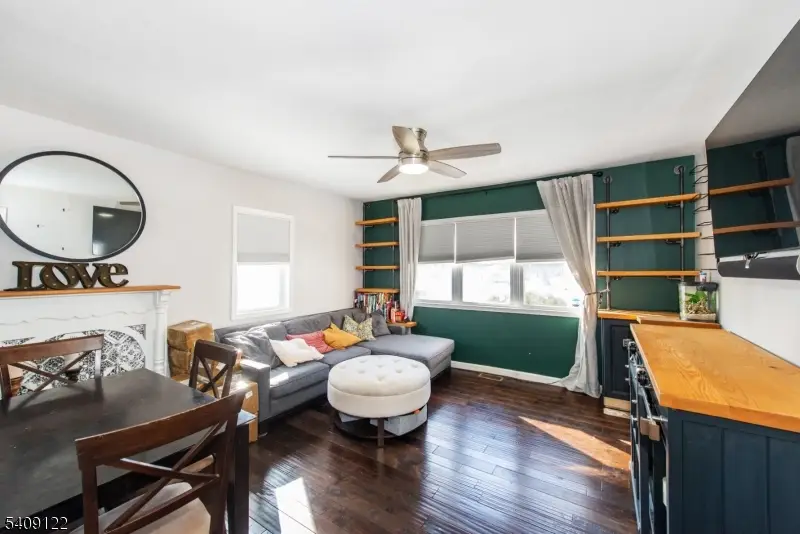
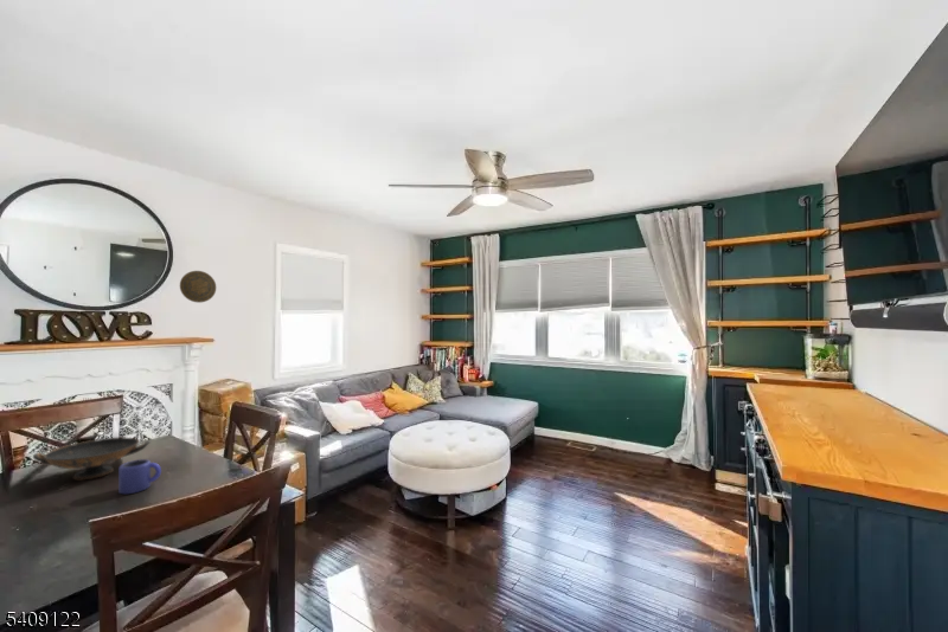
+ decorative plate [179,270,217,304]
+ decorative bowl [32,437,152,481]
+ mug [117,458,162,495]
